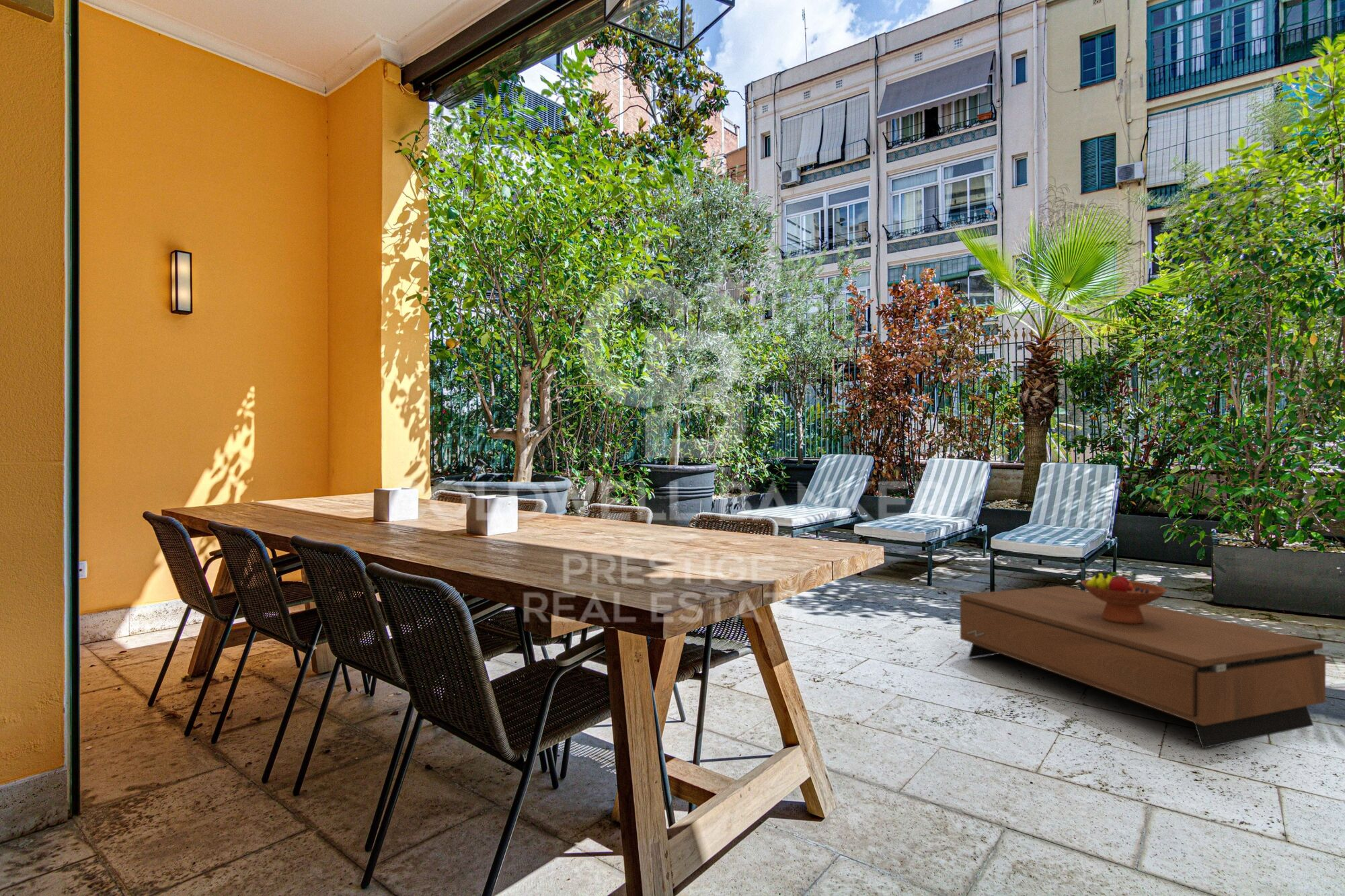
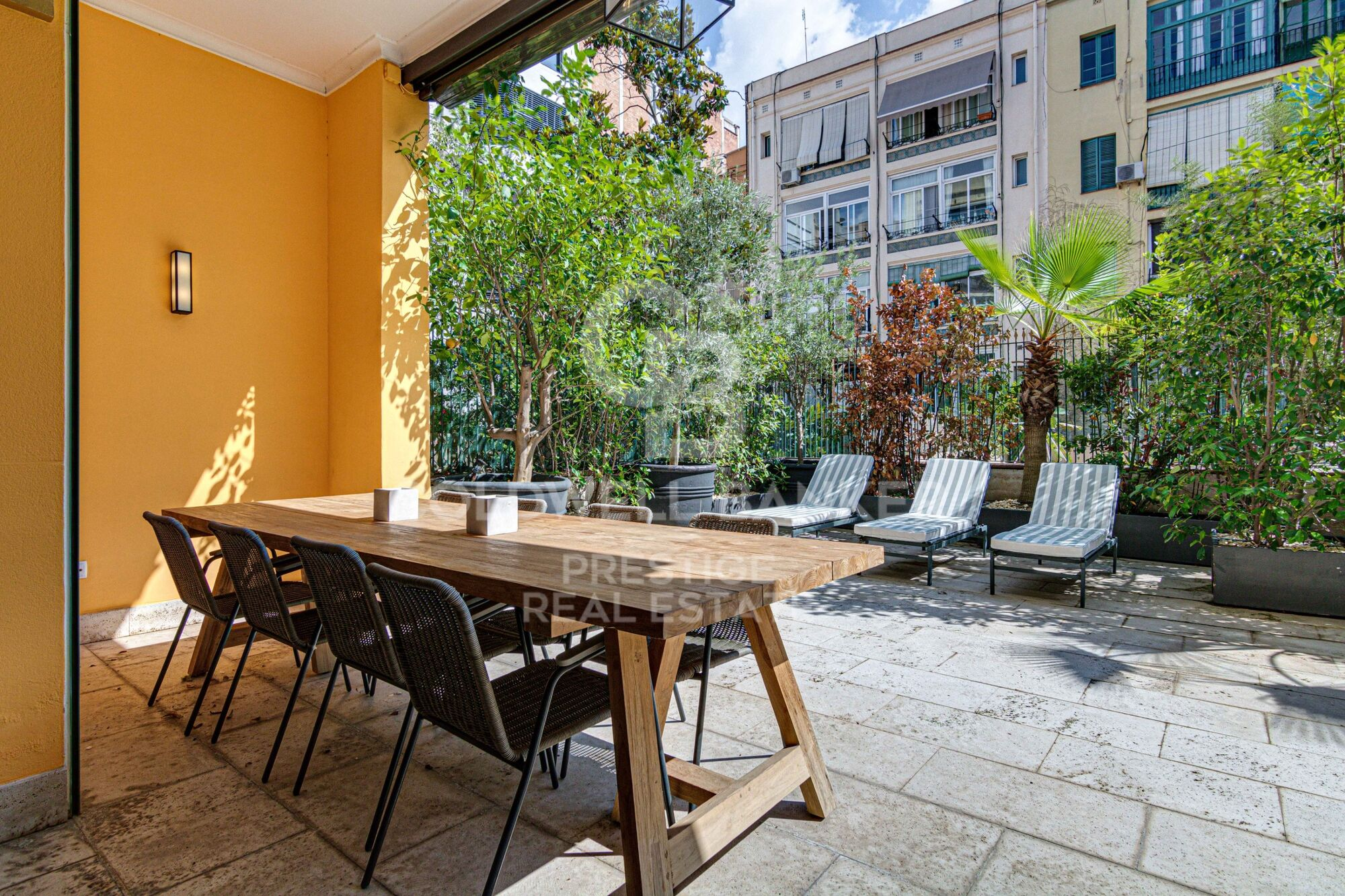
- coffee table [960,585,1326,749]
- fruit bowl [1080,571,1168,624]
